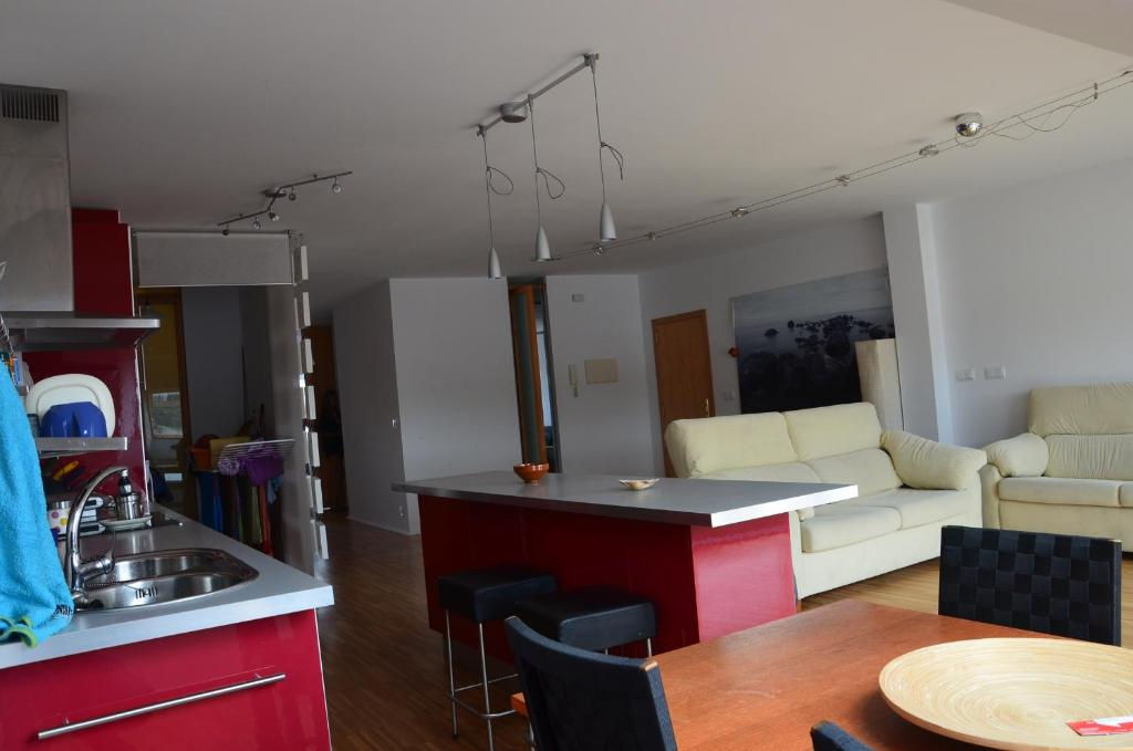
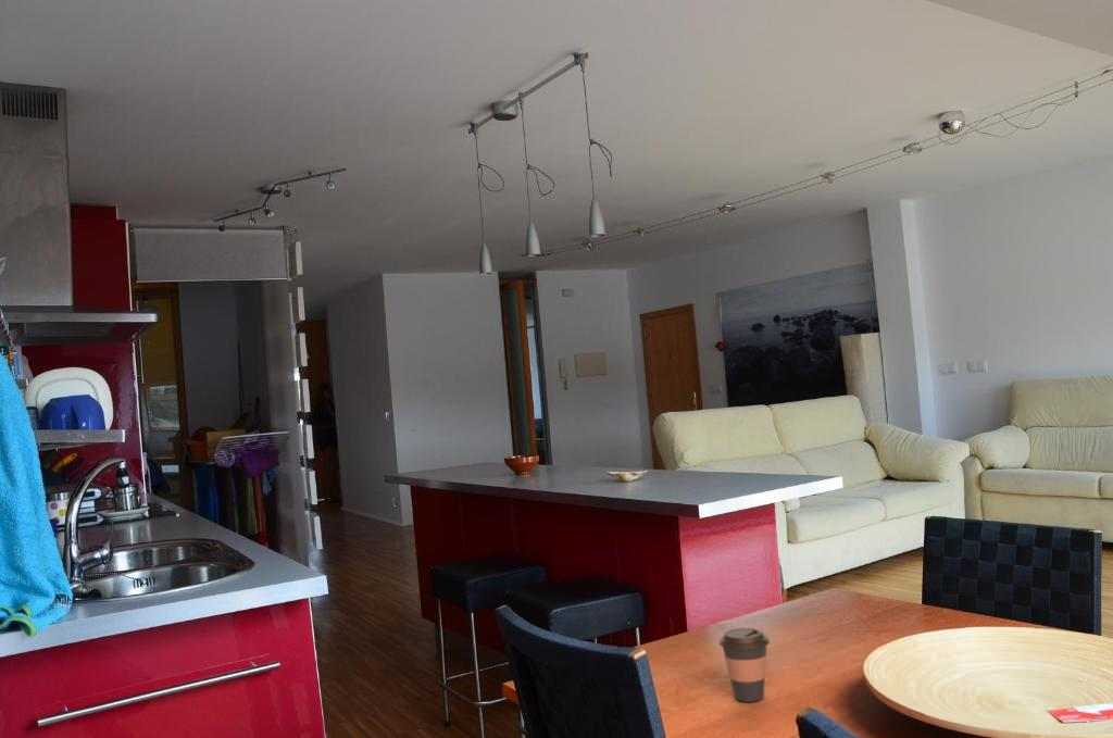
+ coffee cup [718,627,771,703]
